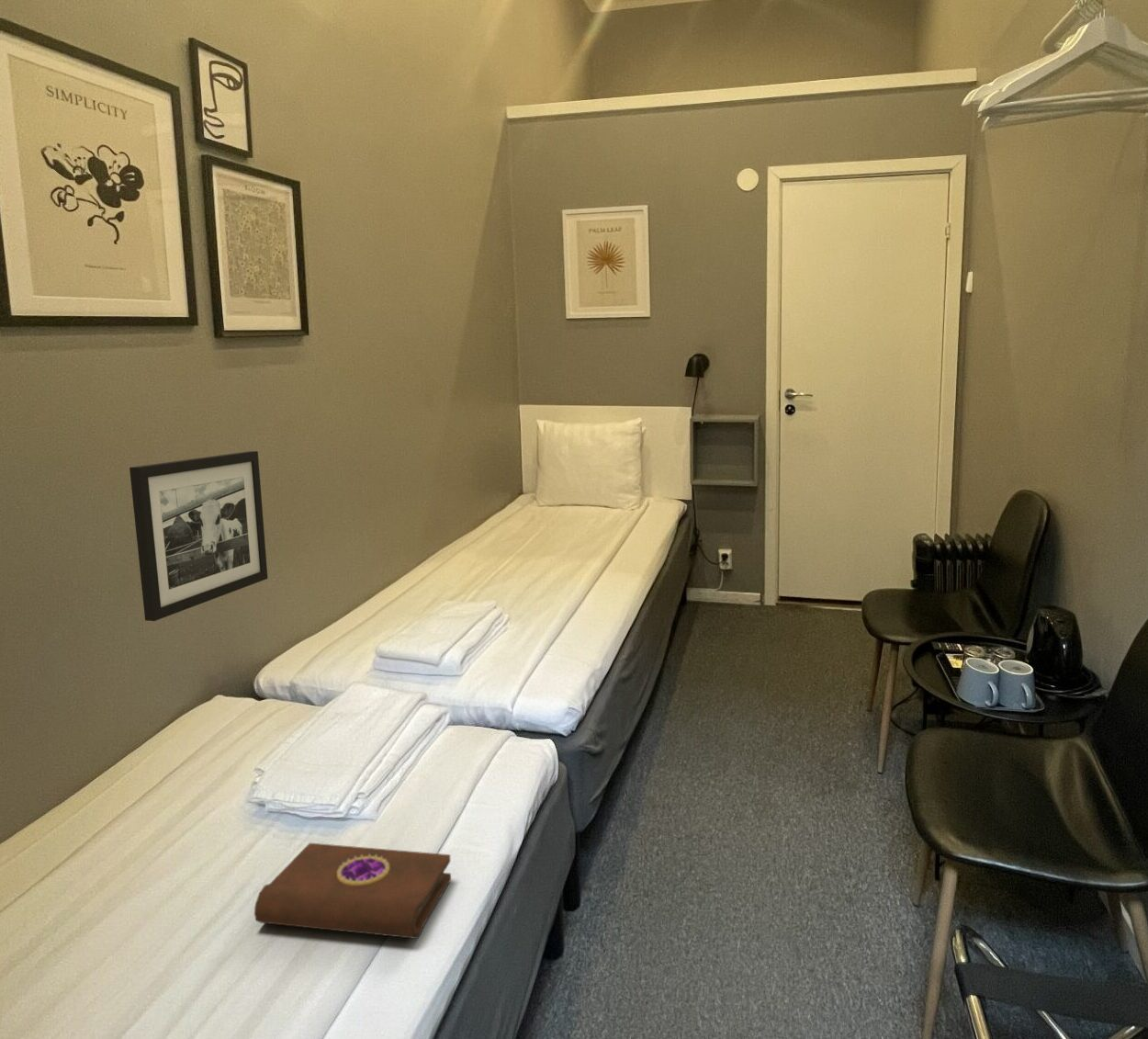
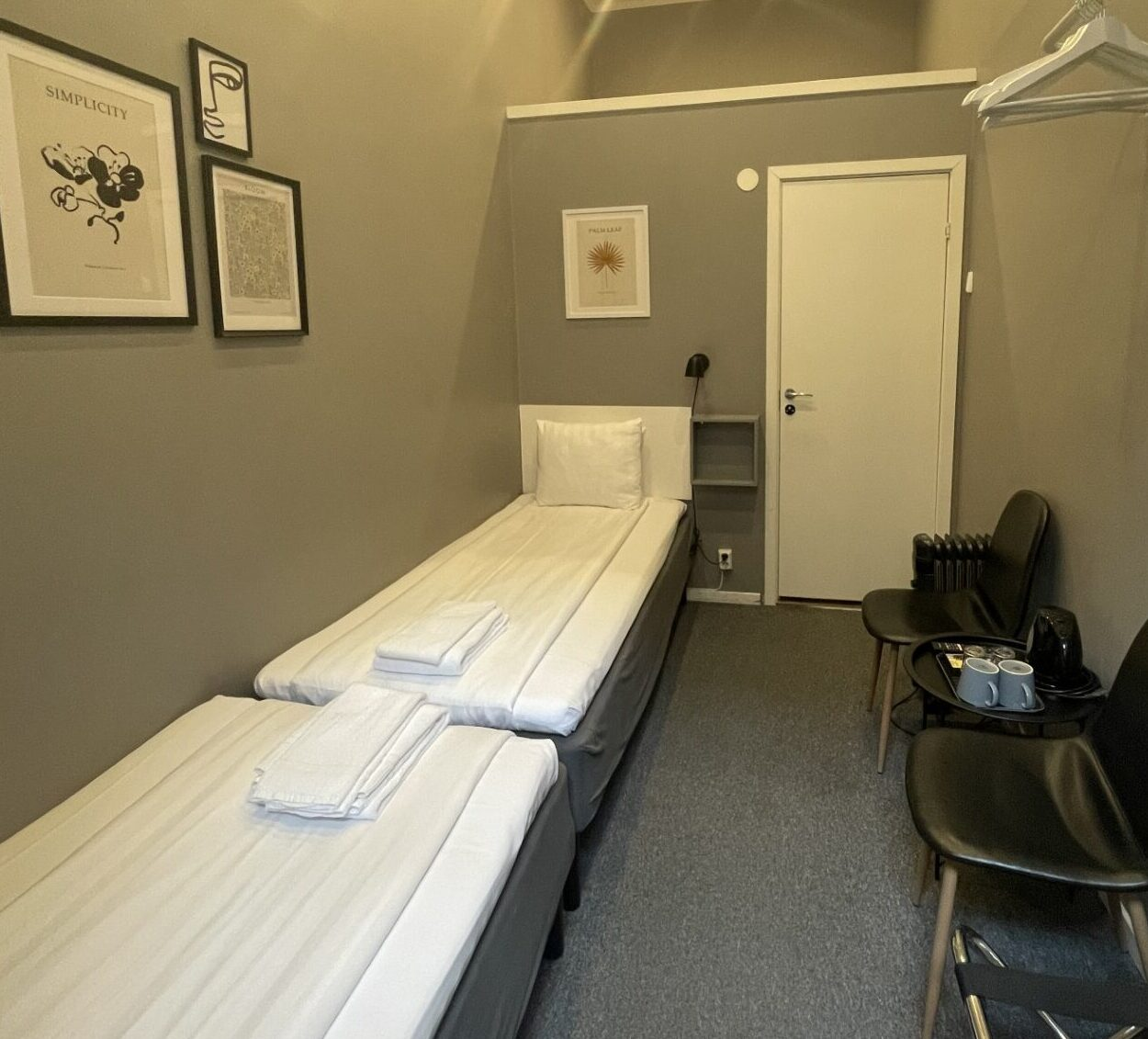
- book [253,842,452,940]
- picture frame [129,450,269,622]
